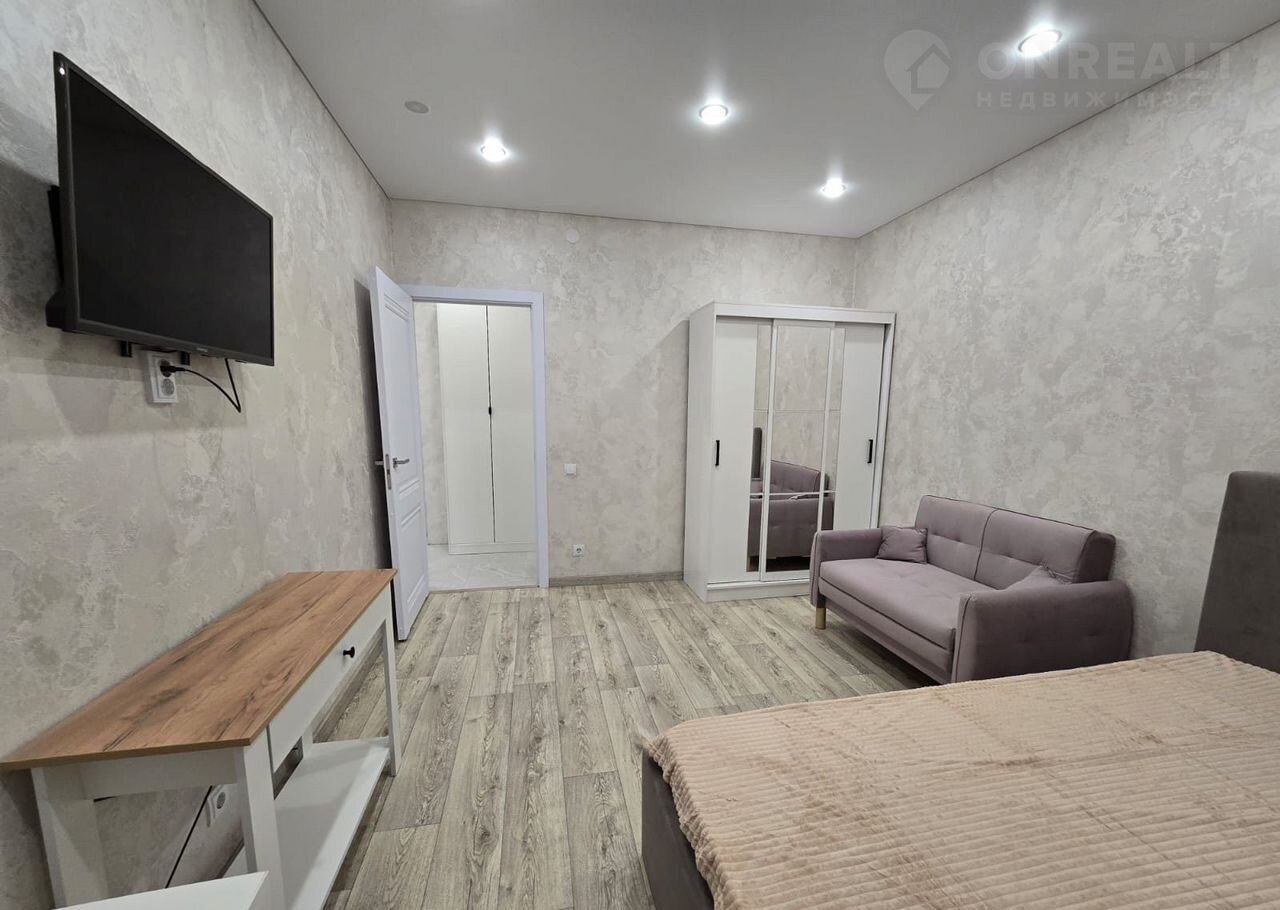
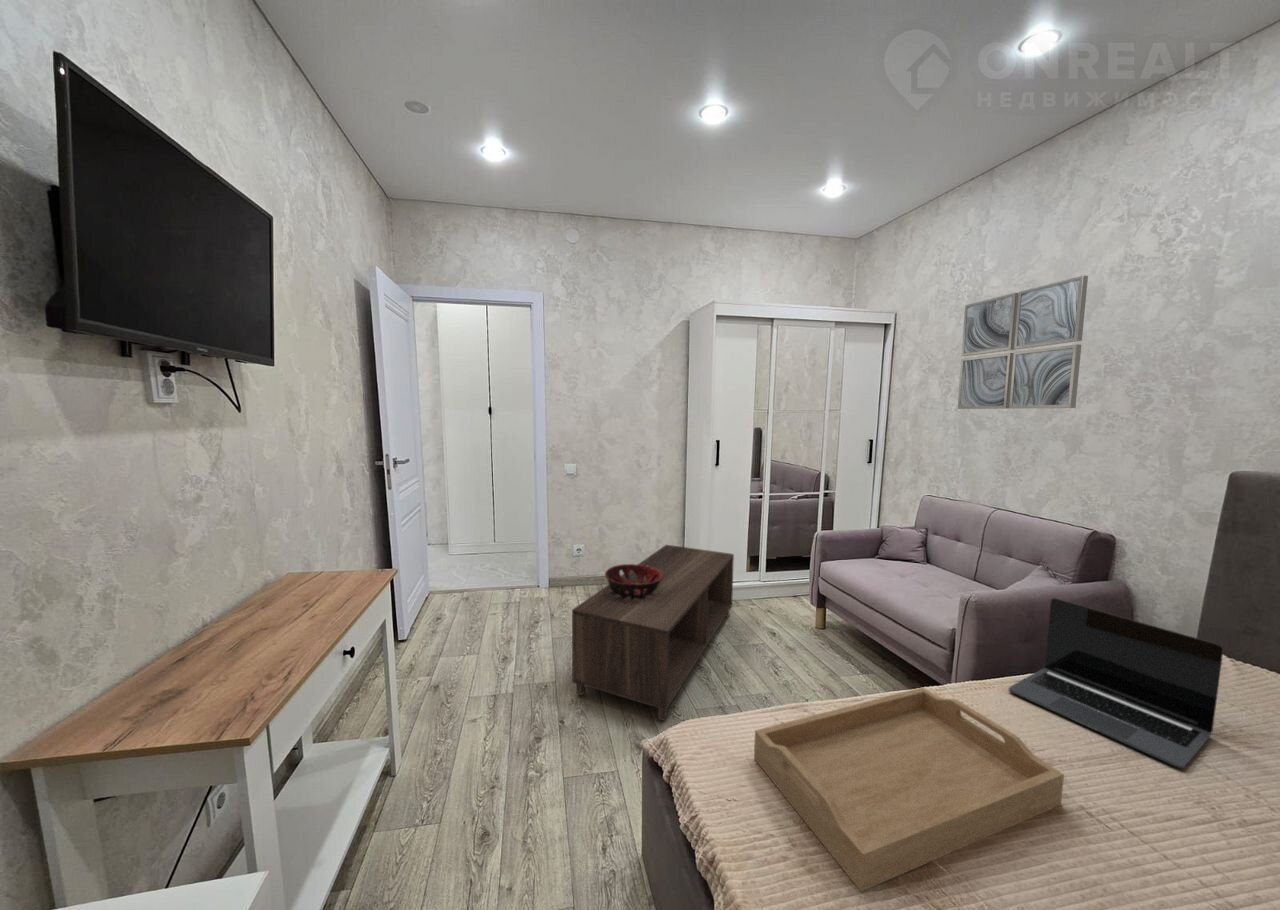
+ serving tray [753,686,1065,893]
+ decorative bowl [604,563,663,598]
+ laptop [1008,597,1224,769]
+ wall art [957,274,1089,410]
+ coffee table [571,544,735,722]
